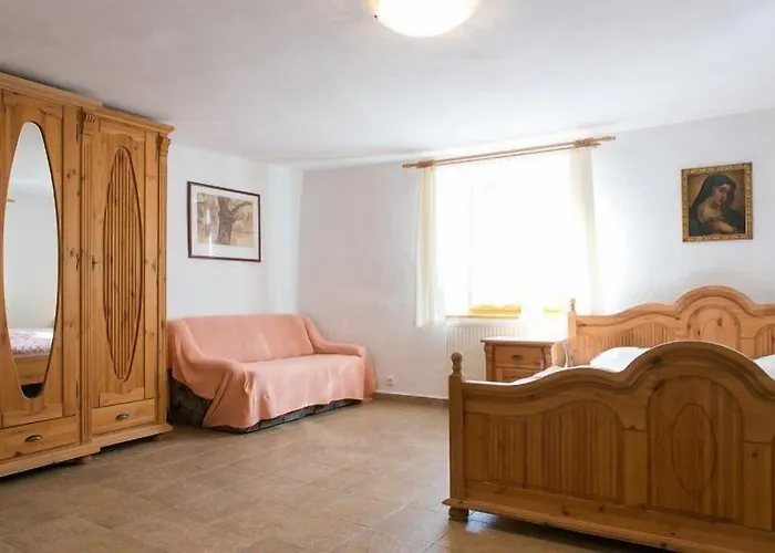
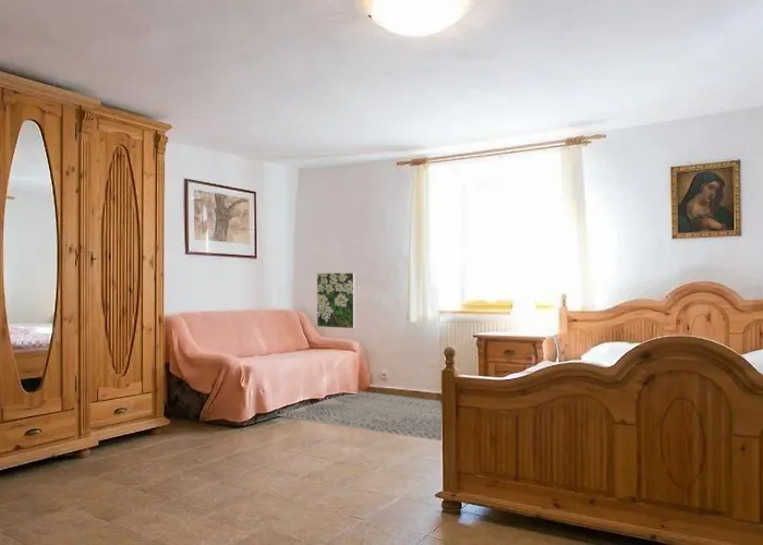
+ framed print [316,271,356,329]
+ rug [276,390,443,441]
